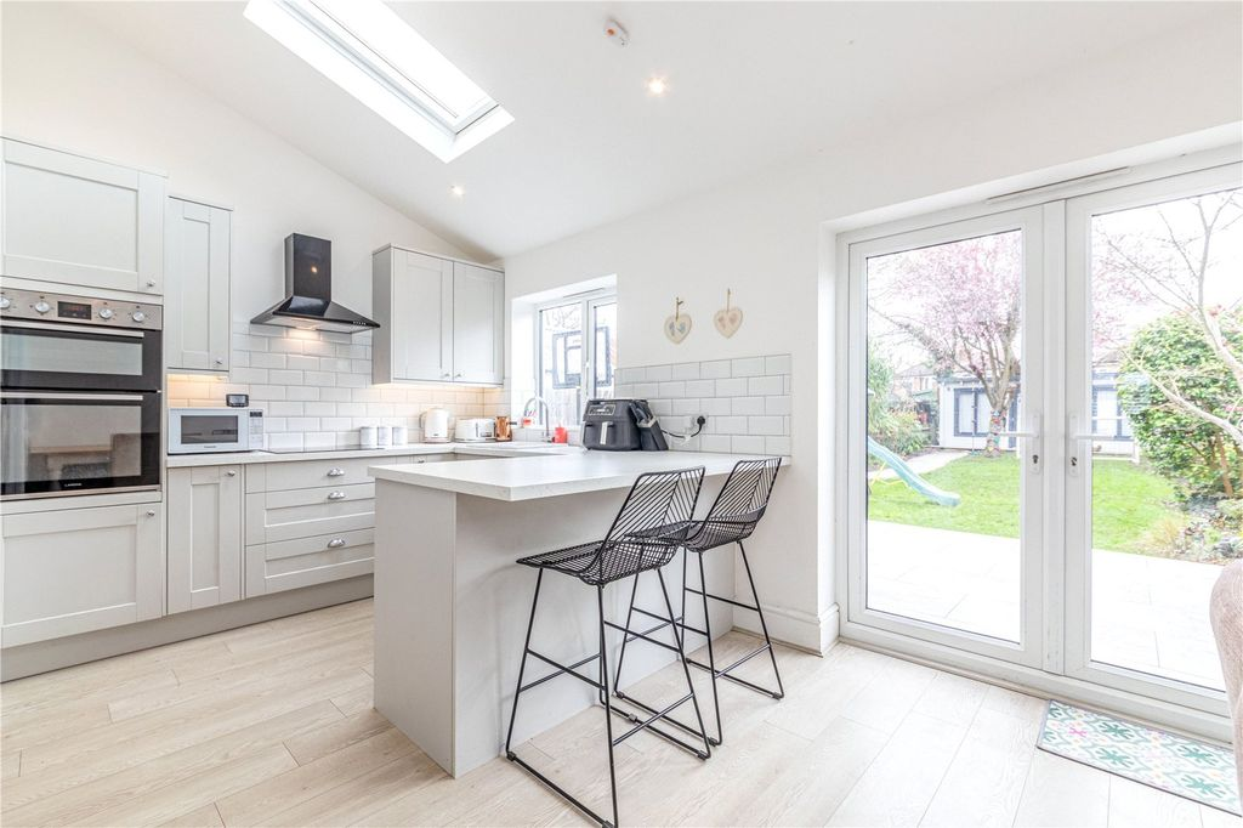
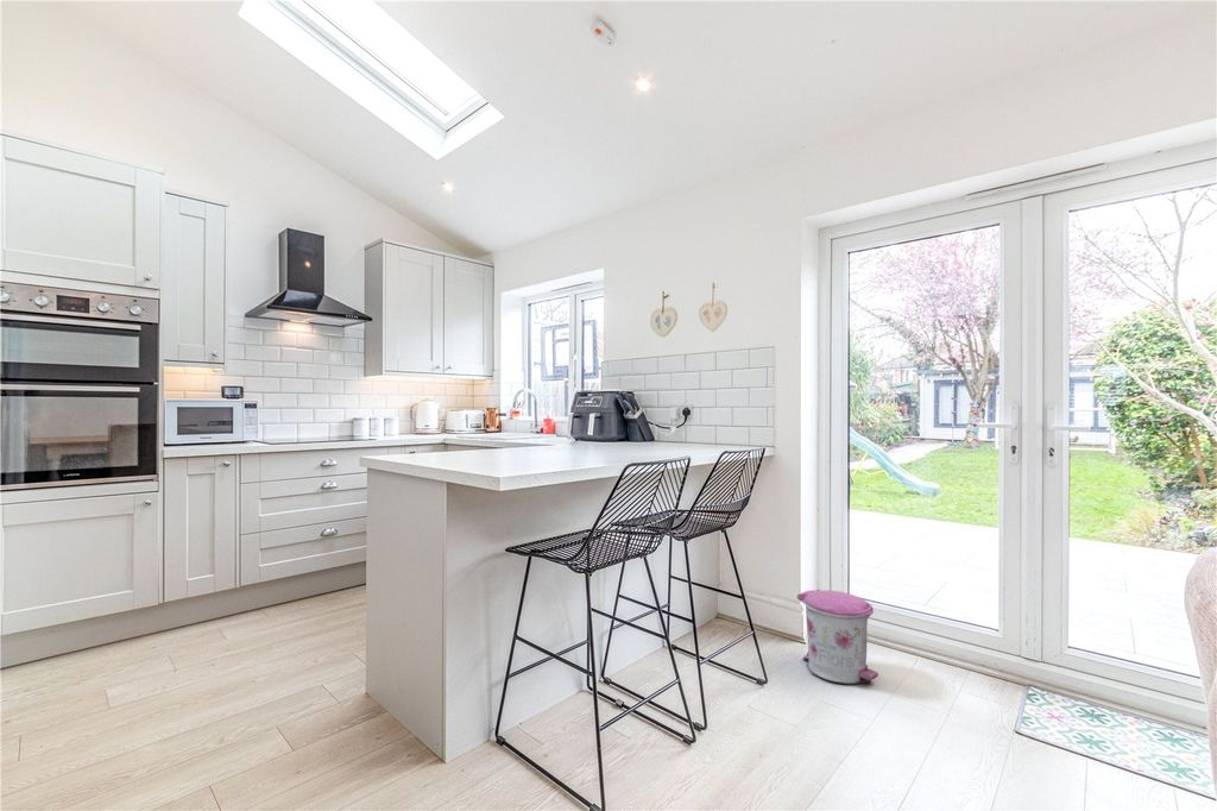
+ trash can [795,590,879,685]
